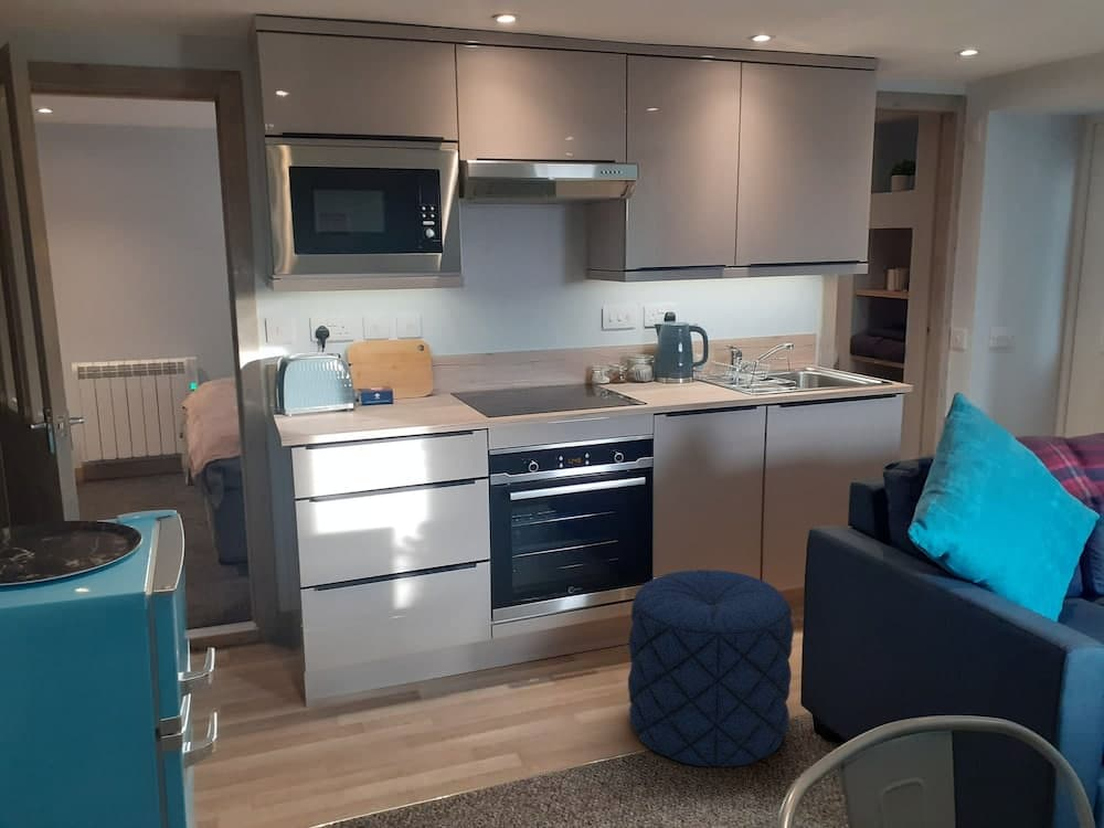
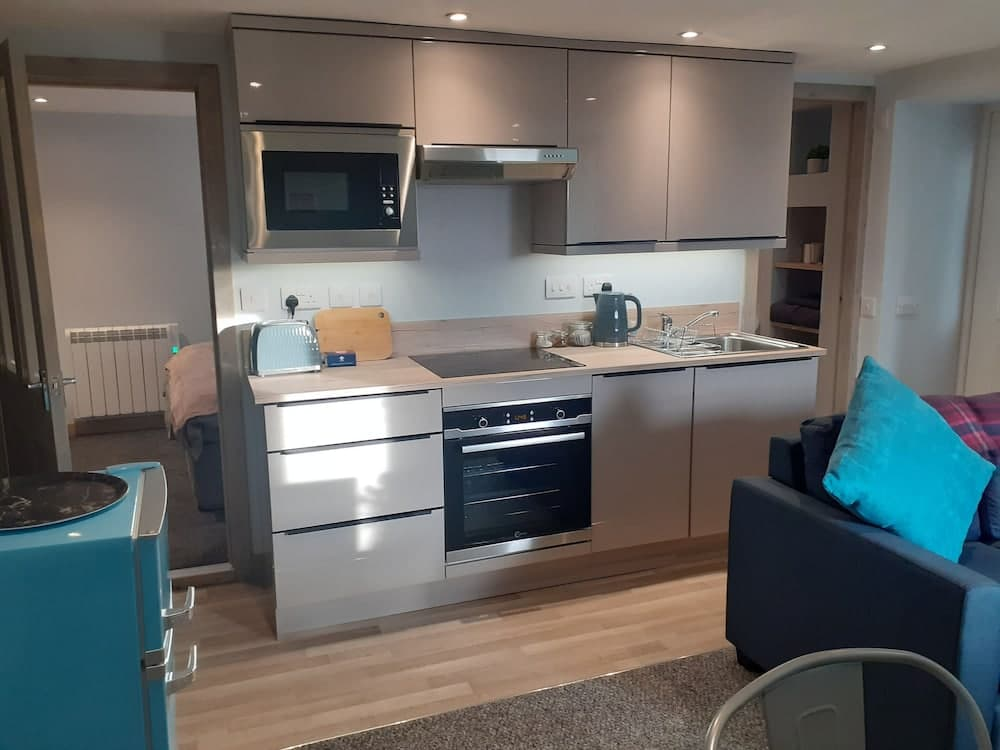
- pouf [627,569,795,768]
